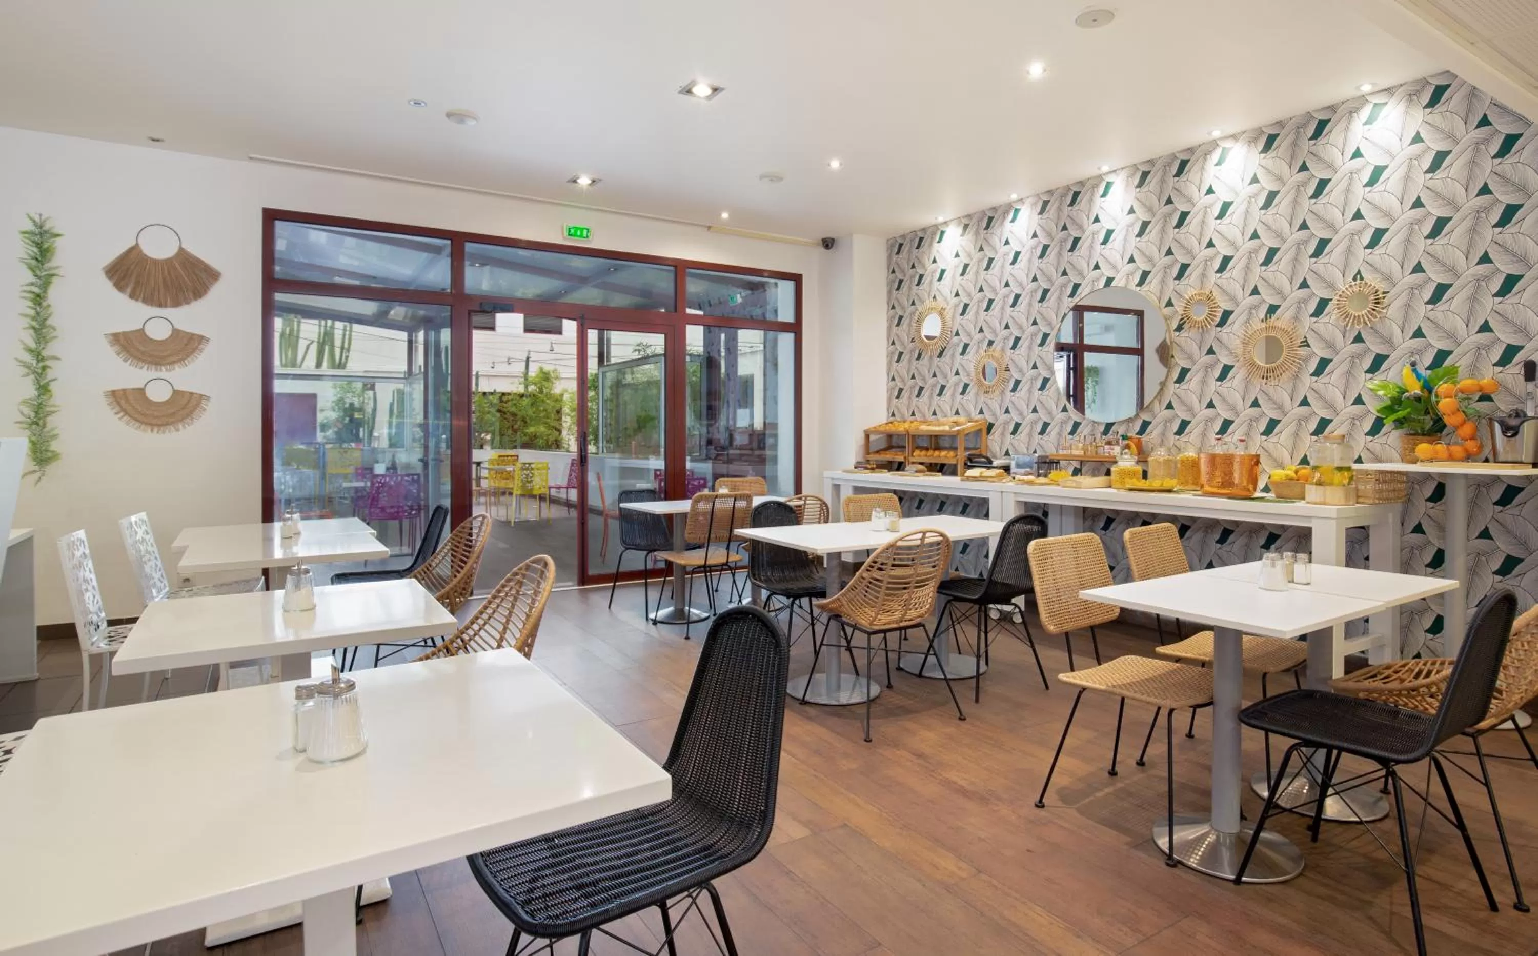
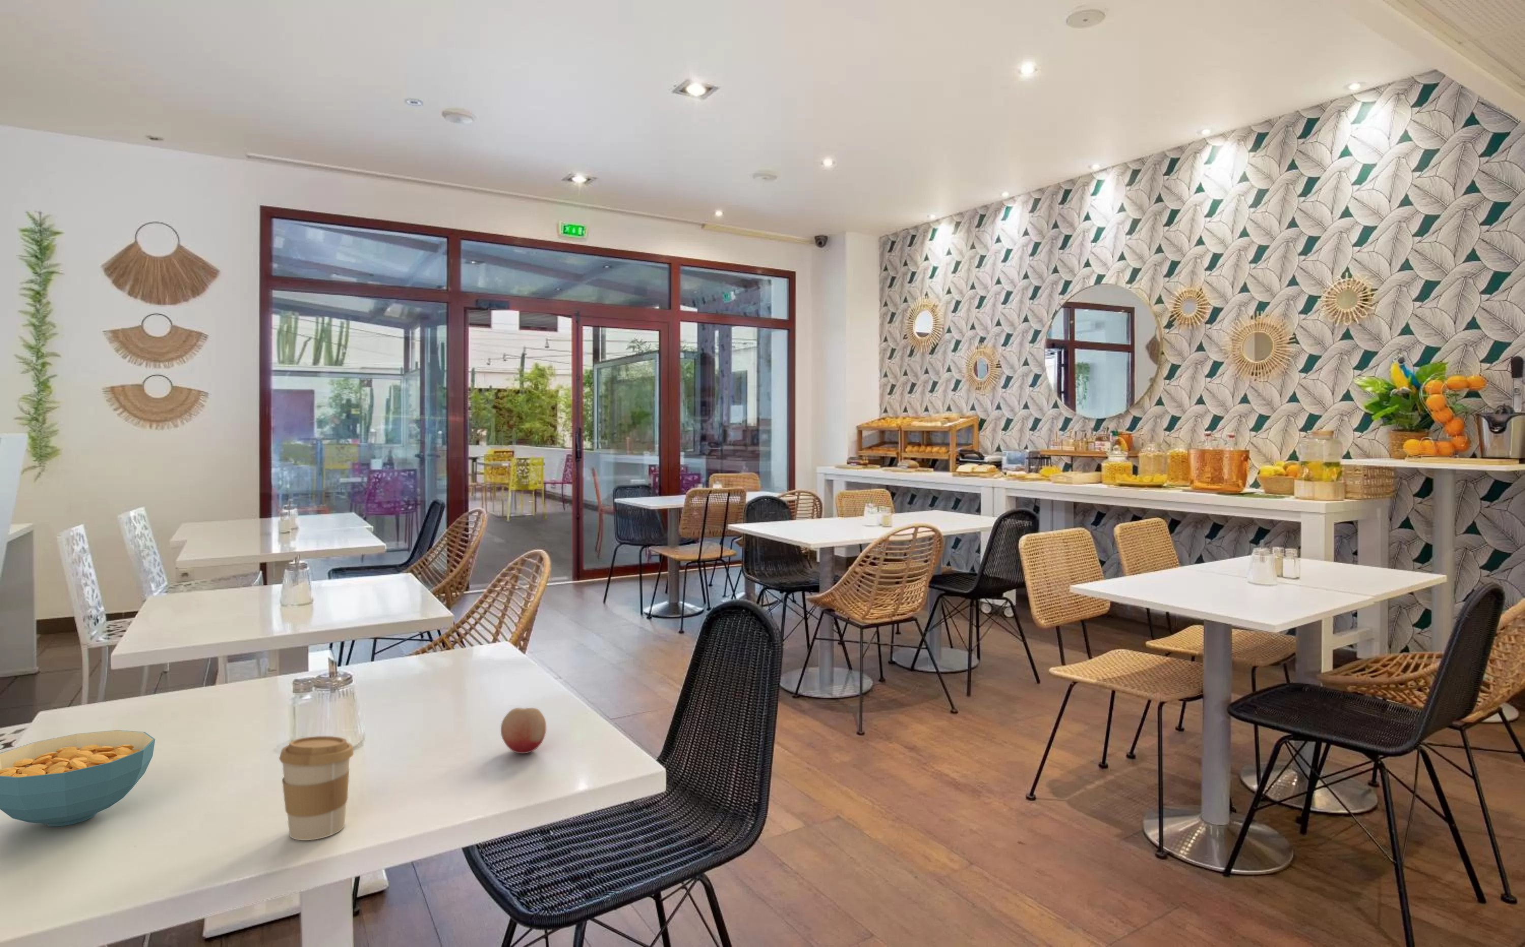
+ coffee cup [278,735,355,841]
+ fruit [500,707,547,755]
+ cereal bowl [0,730,155,827]
